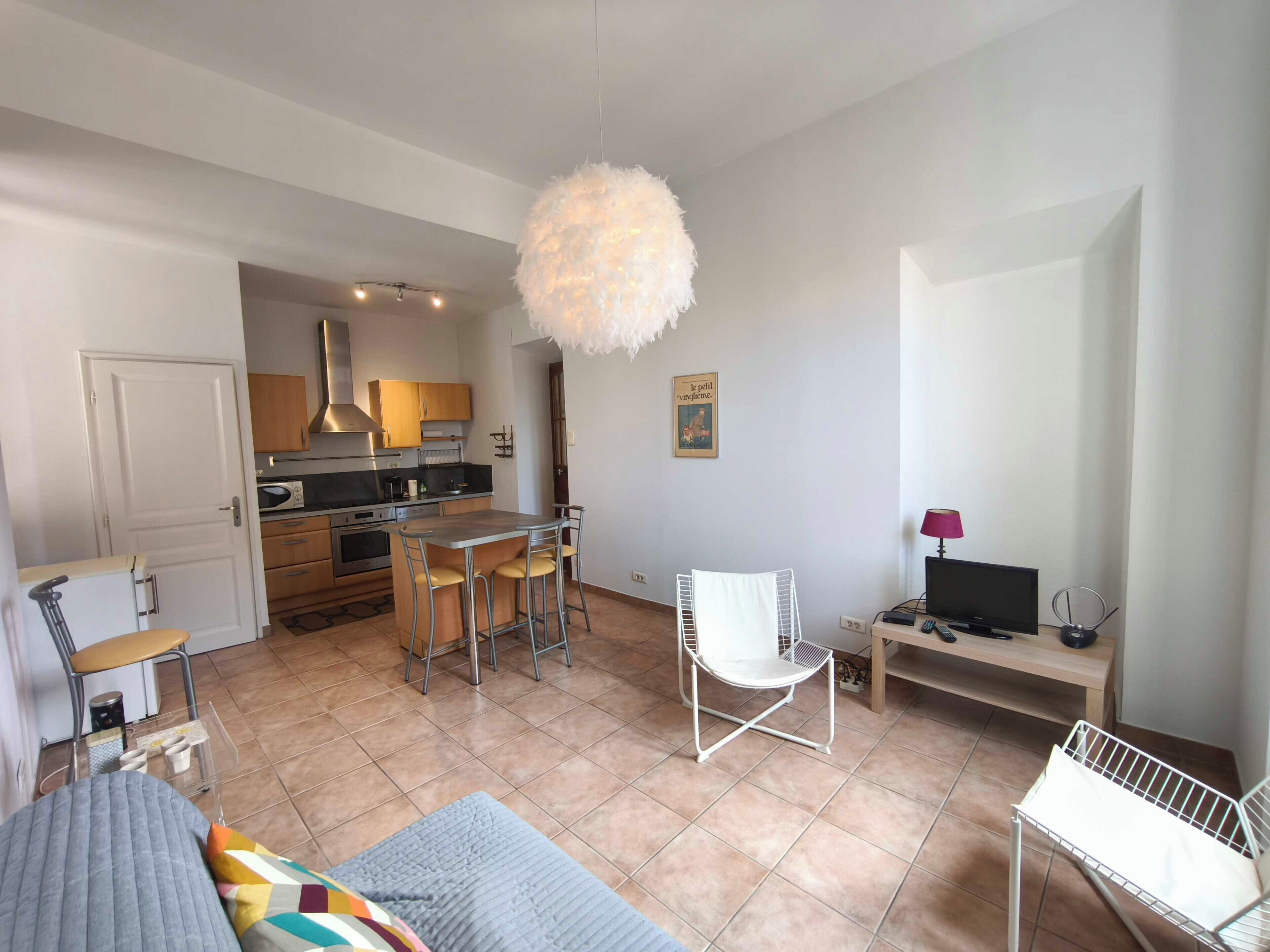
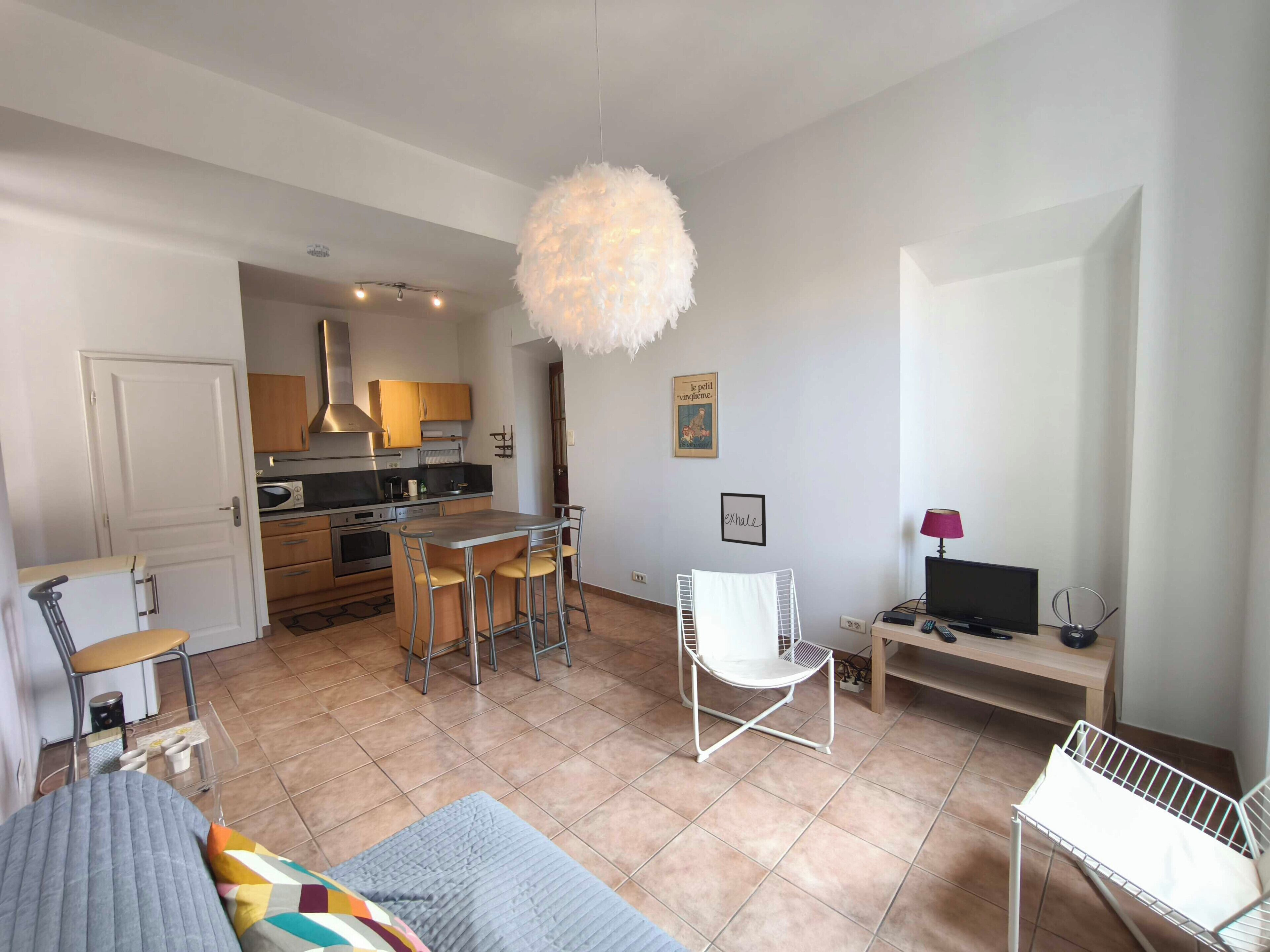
+ wall art [720,492,766,547]
+ smoke detector [306,243,330,258]
